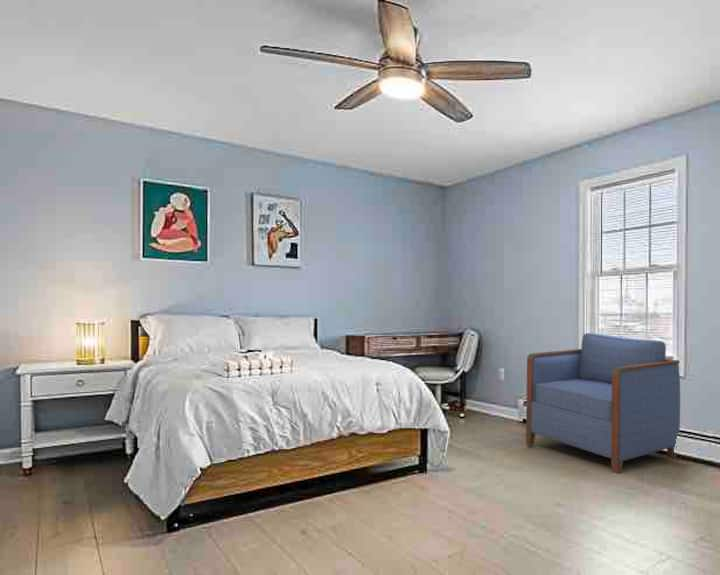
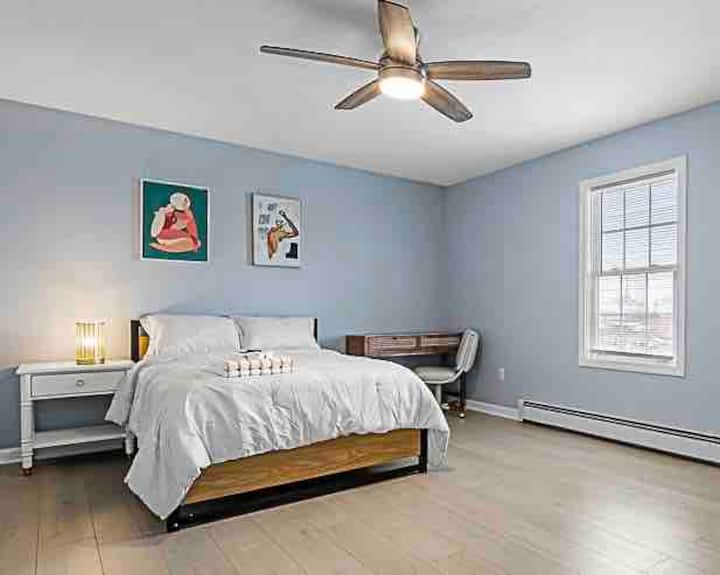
- armchair [525,332,681,475]
